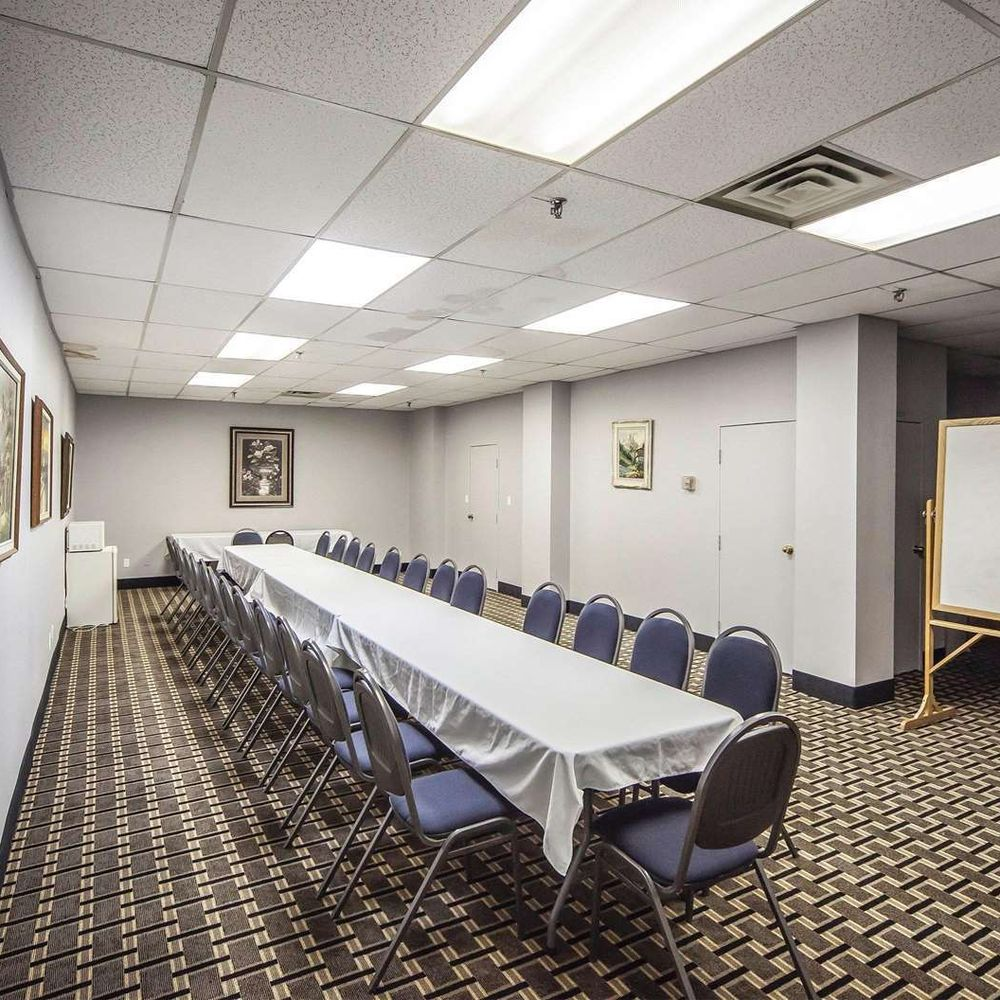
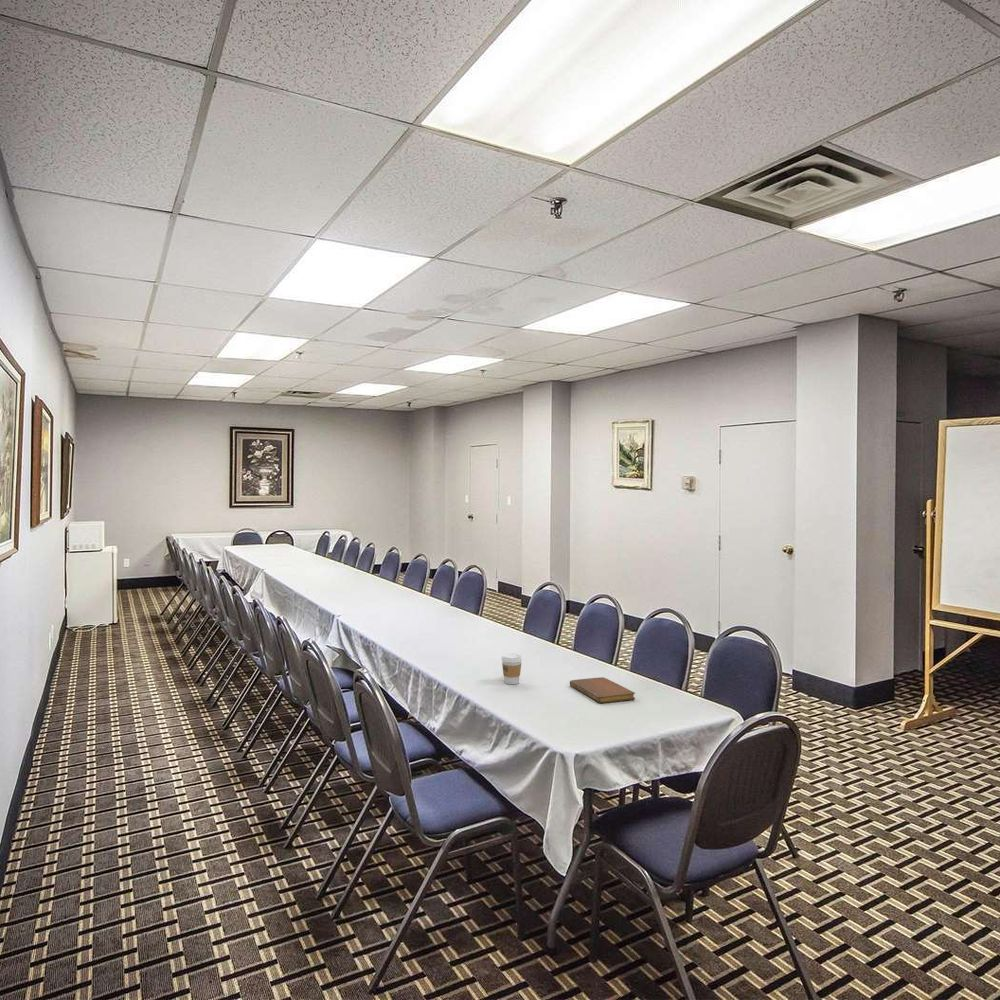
+ coffee cup [501,652,523,685]
+ notebook [569,676,636,704]
